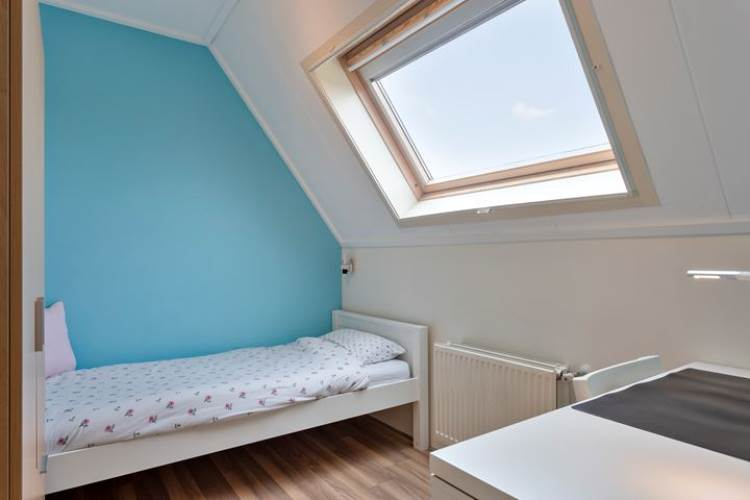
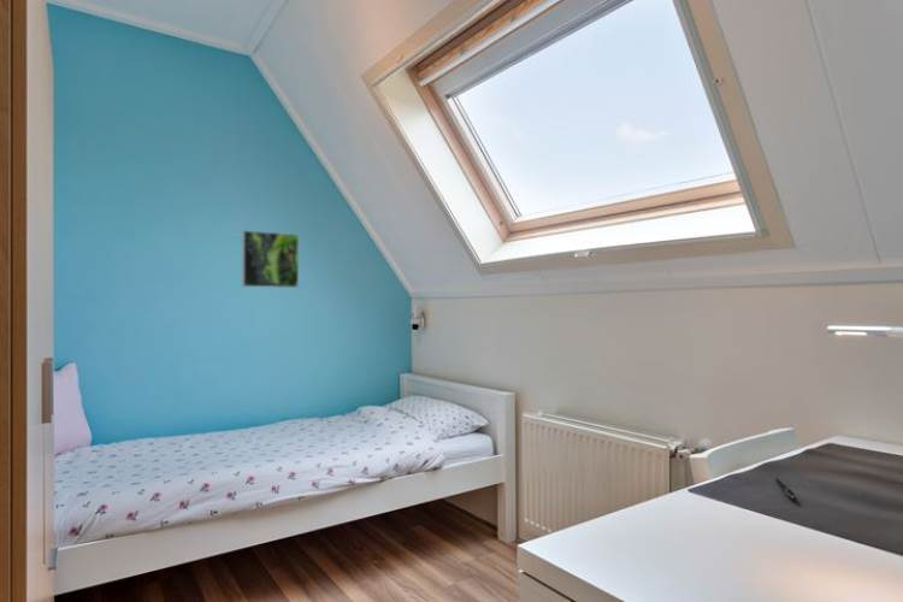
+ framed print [241,229,300,289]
+ pen [774,477,797,501]
